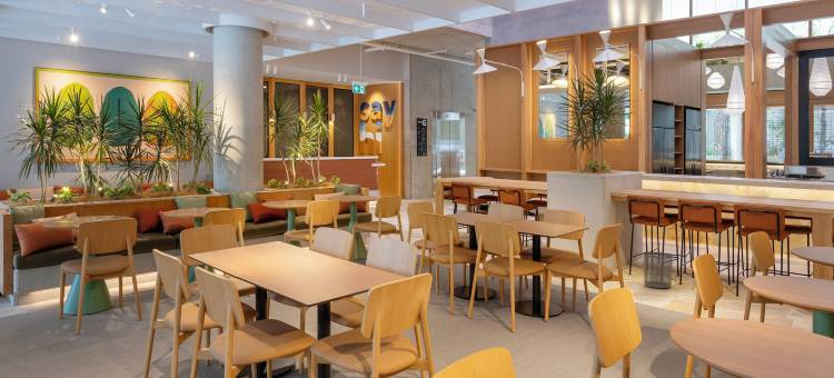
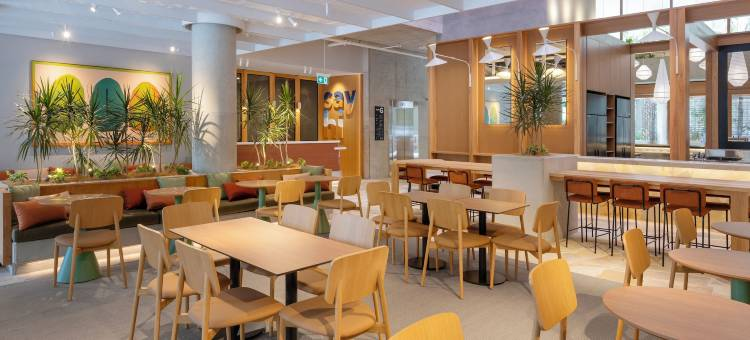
- waste bin [642,251,674,289]
